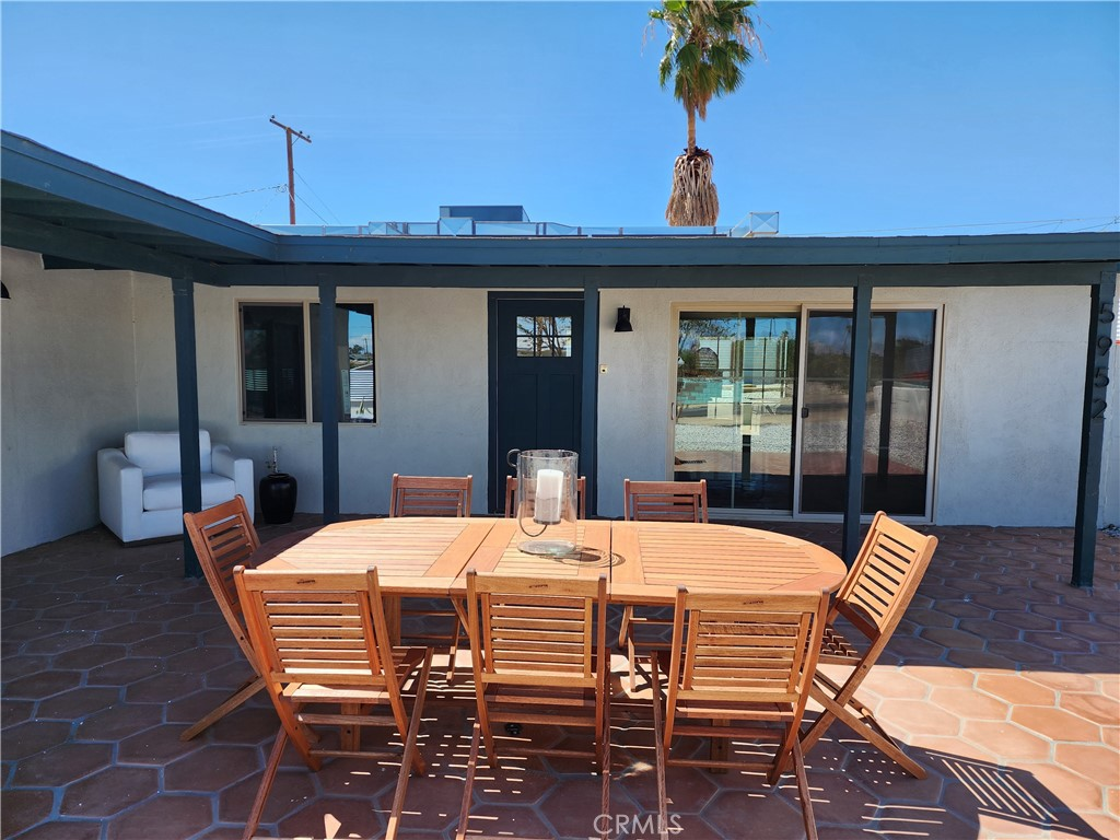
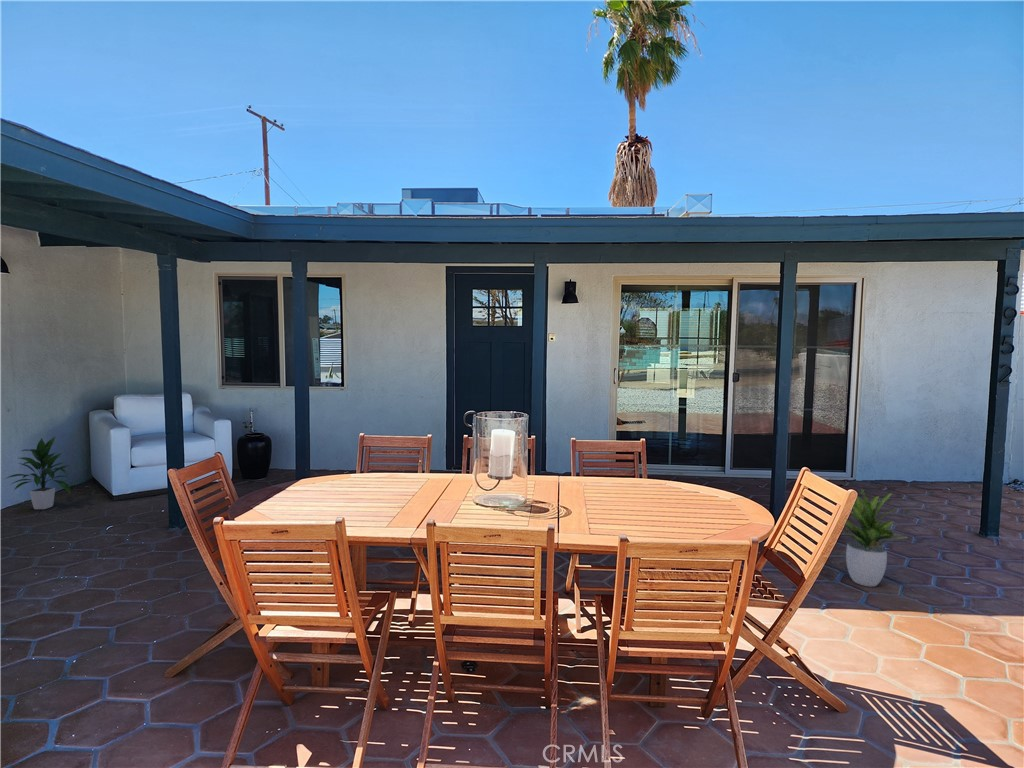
+ potted plant [842,488,909,588]
+ indoor plant [4,435,73,510]
